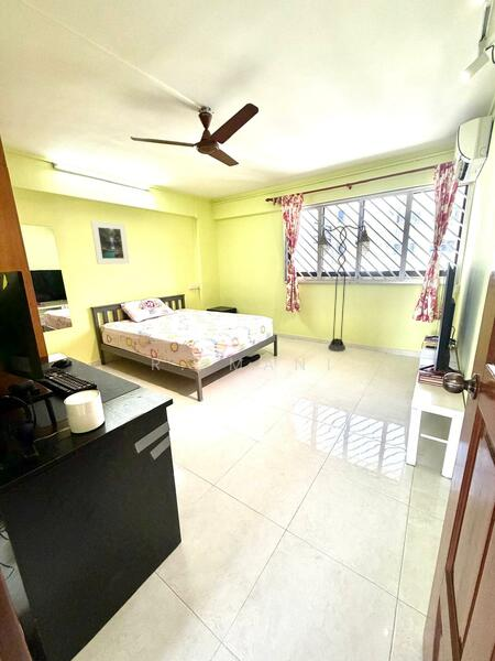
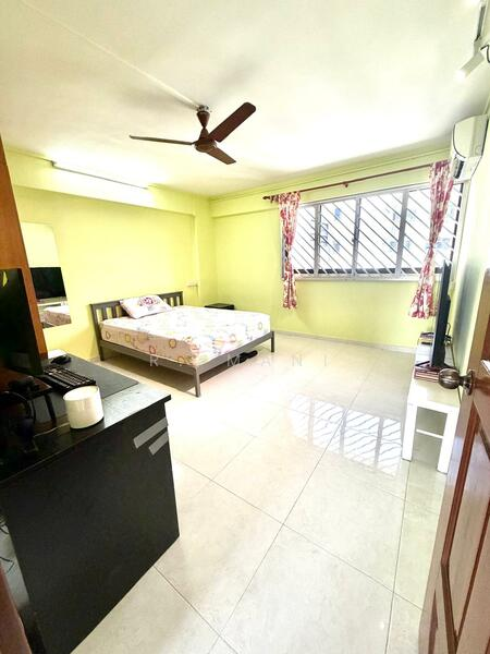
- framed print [90,220,131,266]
- floor lamp [317,225,372,353]
